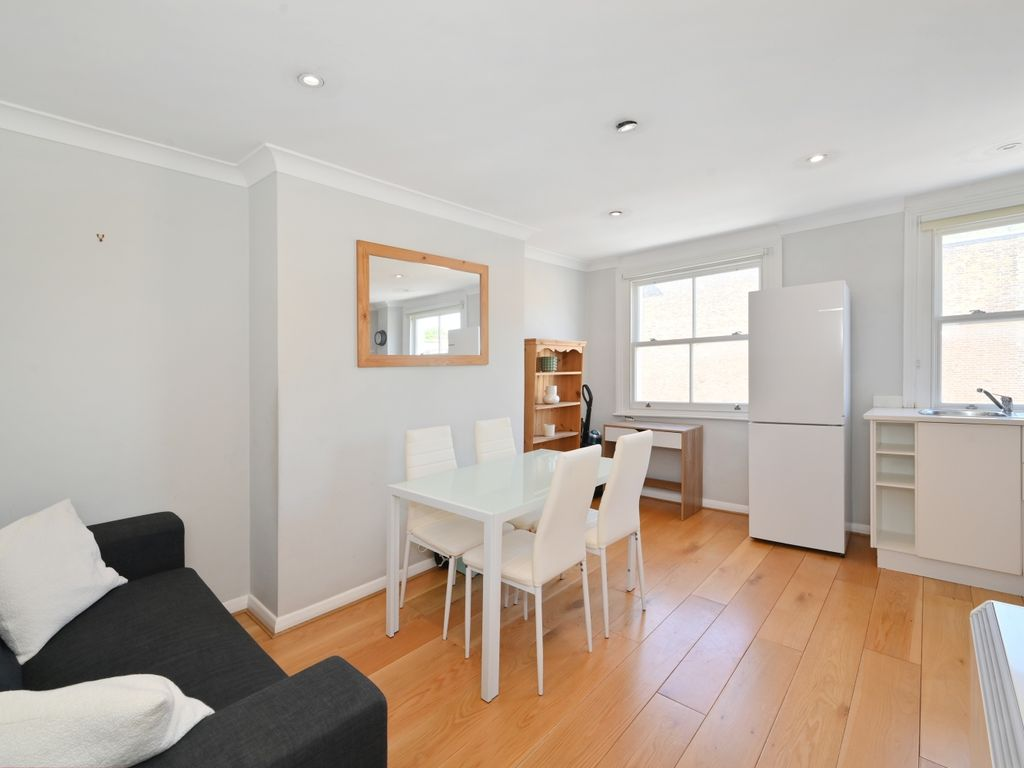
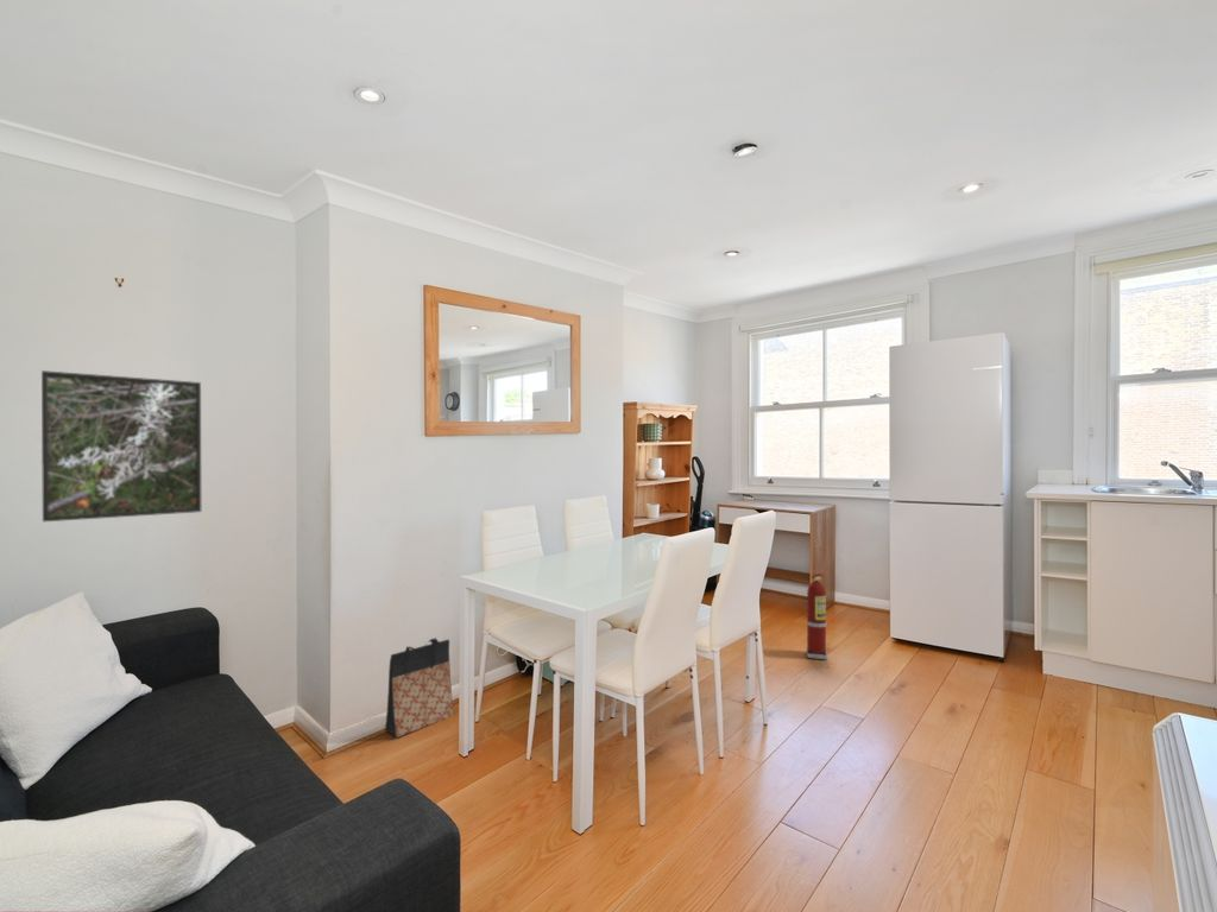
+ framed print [40,369,202,522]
+ fire extinguisher [805,571,828,660]
+ bag [384,636,455,739]
